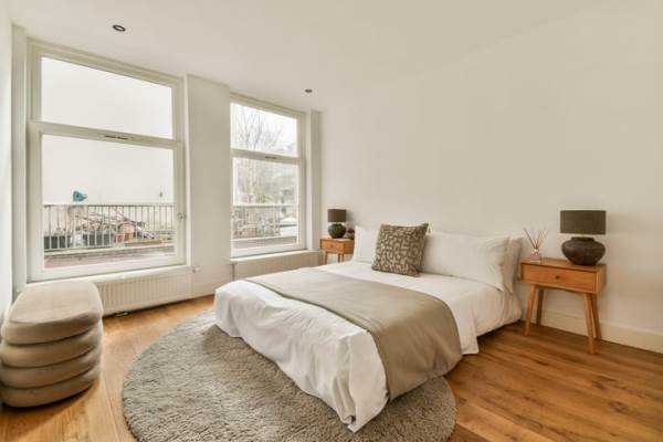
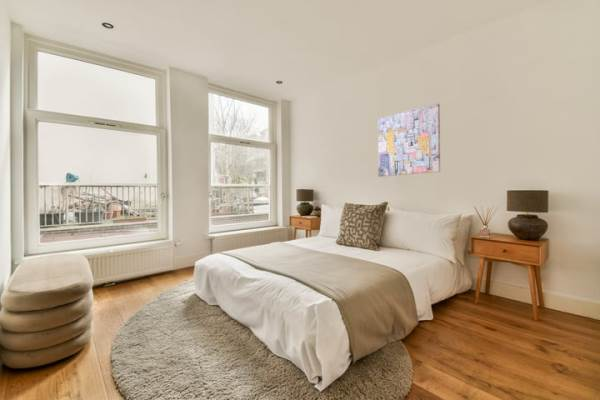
+ wall art [377,103,441,177]
